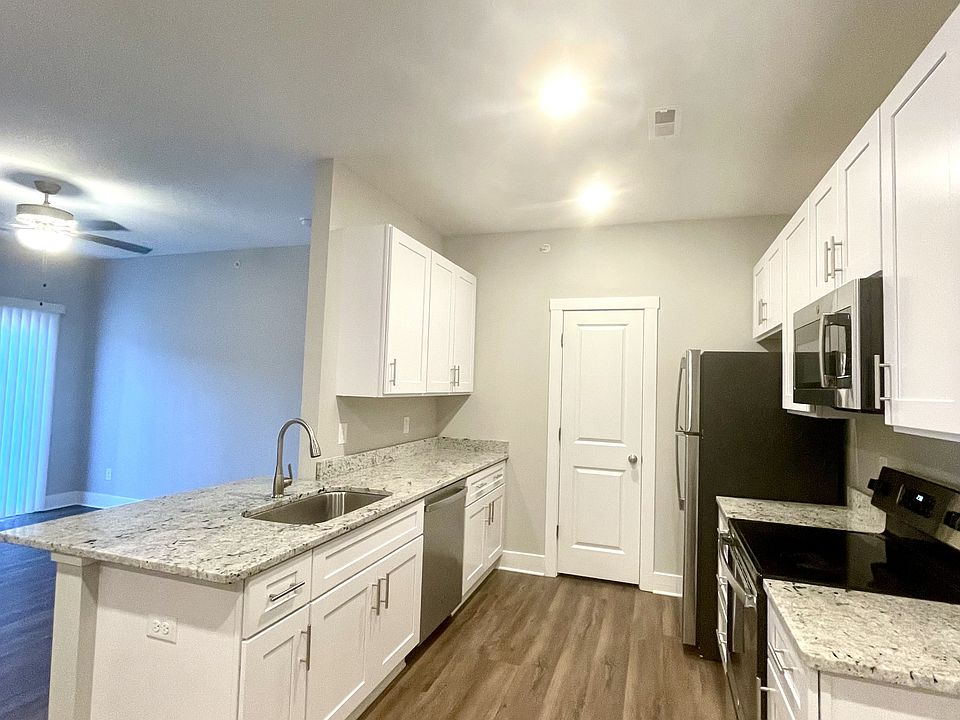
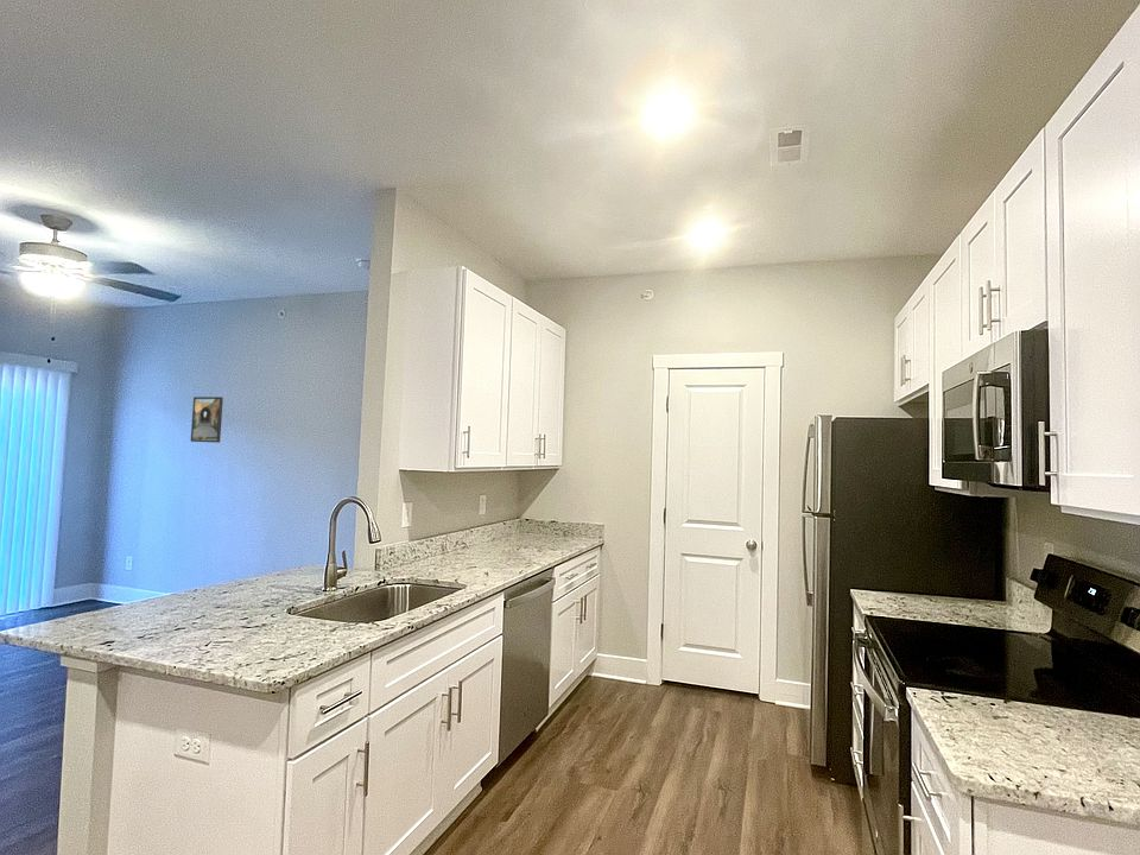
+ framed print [190,395,224,444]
